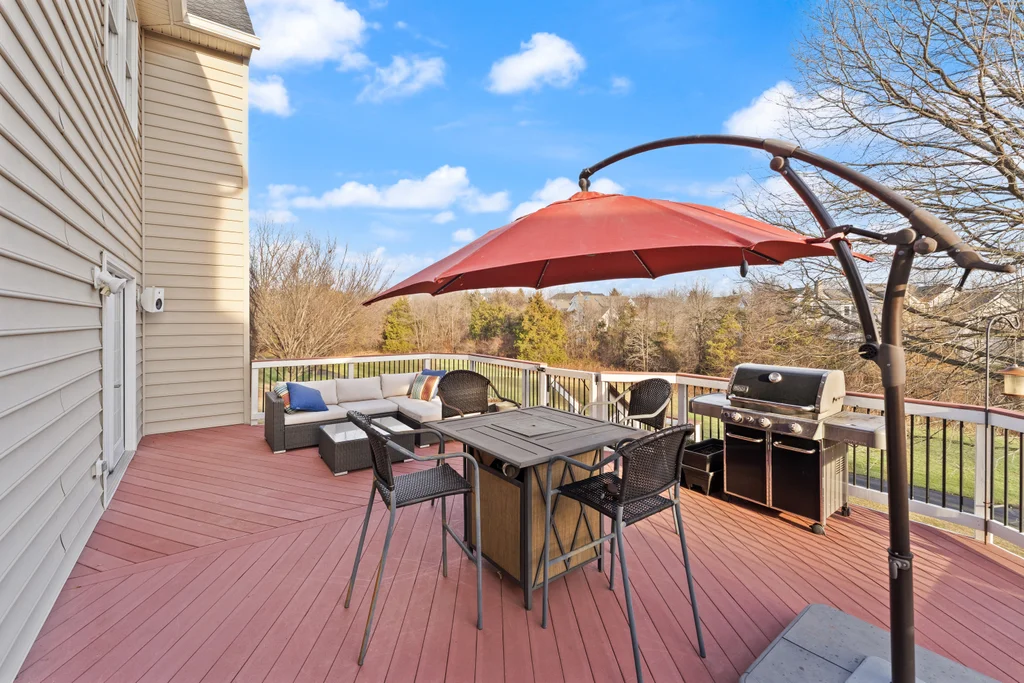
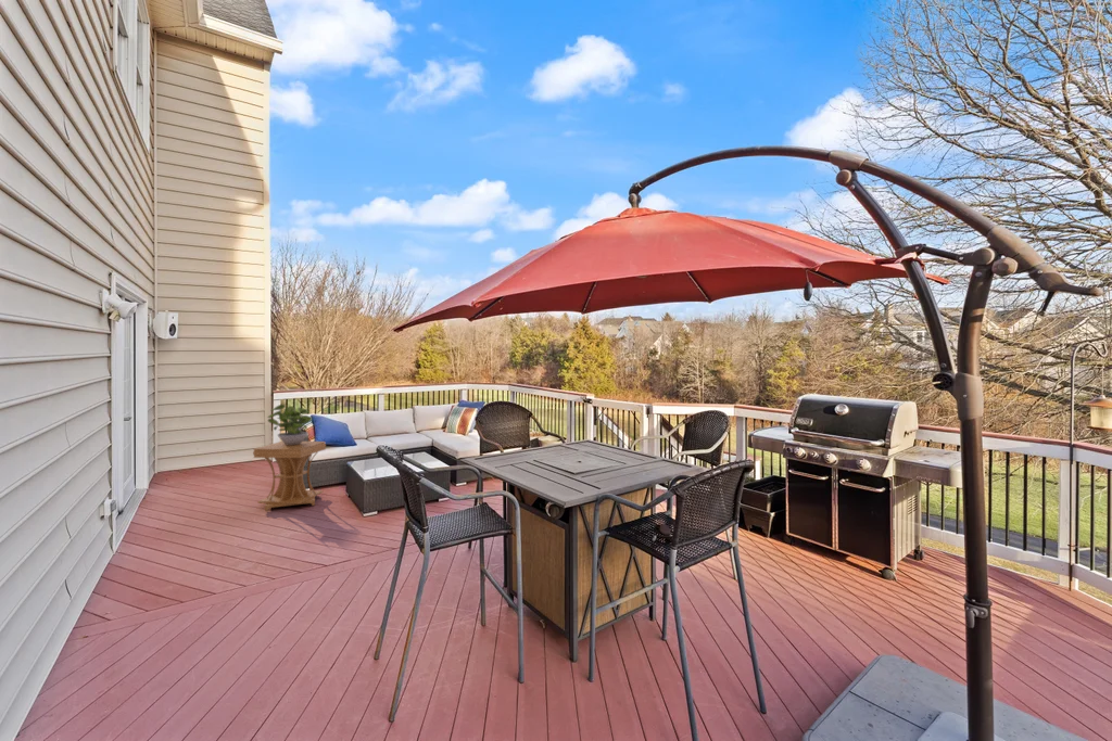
+ potted plant [266,404,313,445]
+ side table [252,440,327,512]
